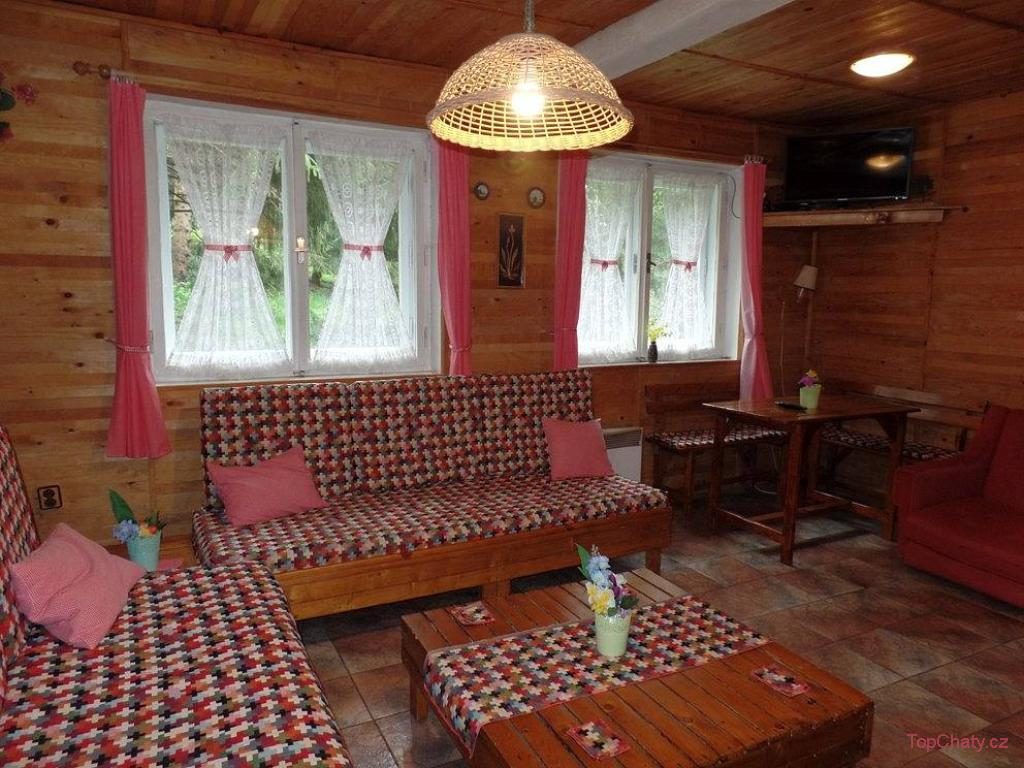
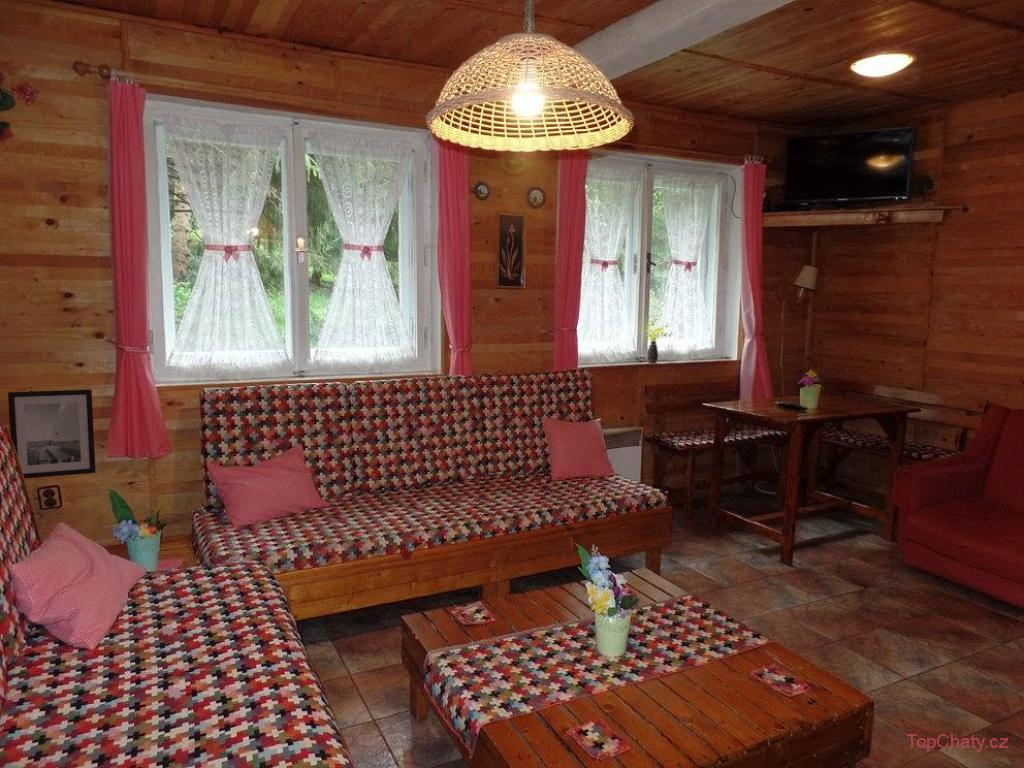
+ wall art [7,388,97,480]
